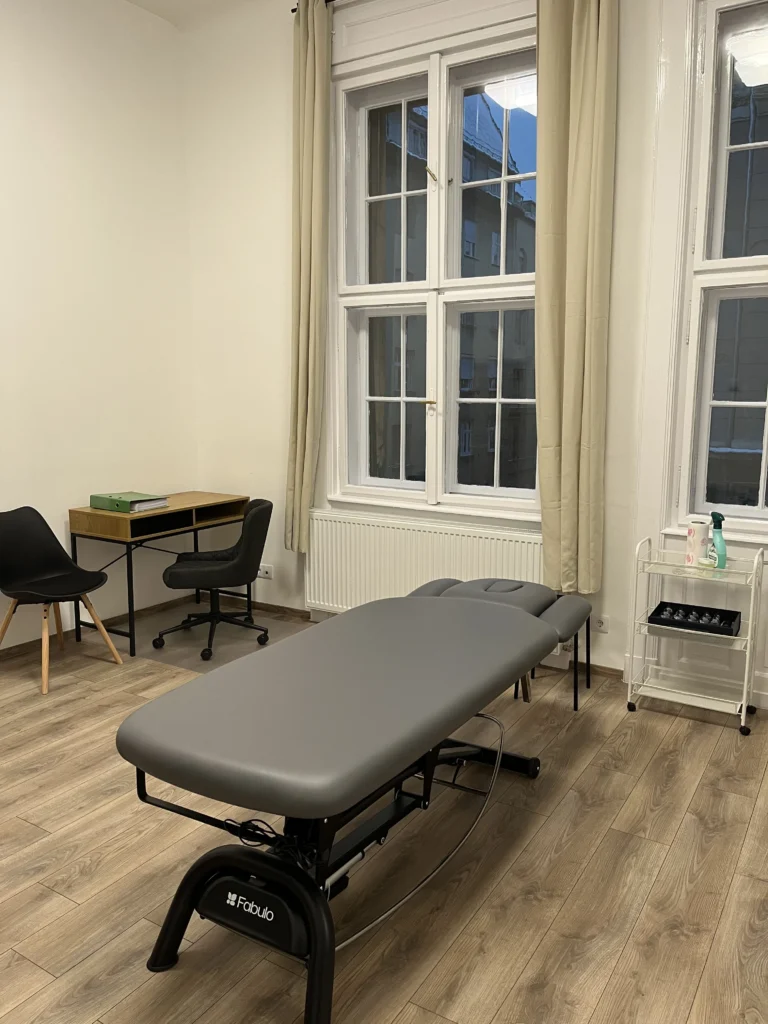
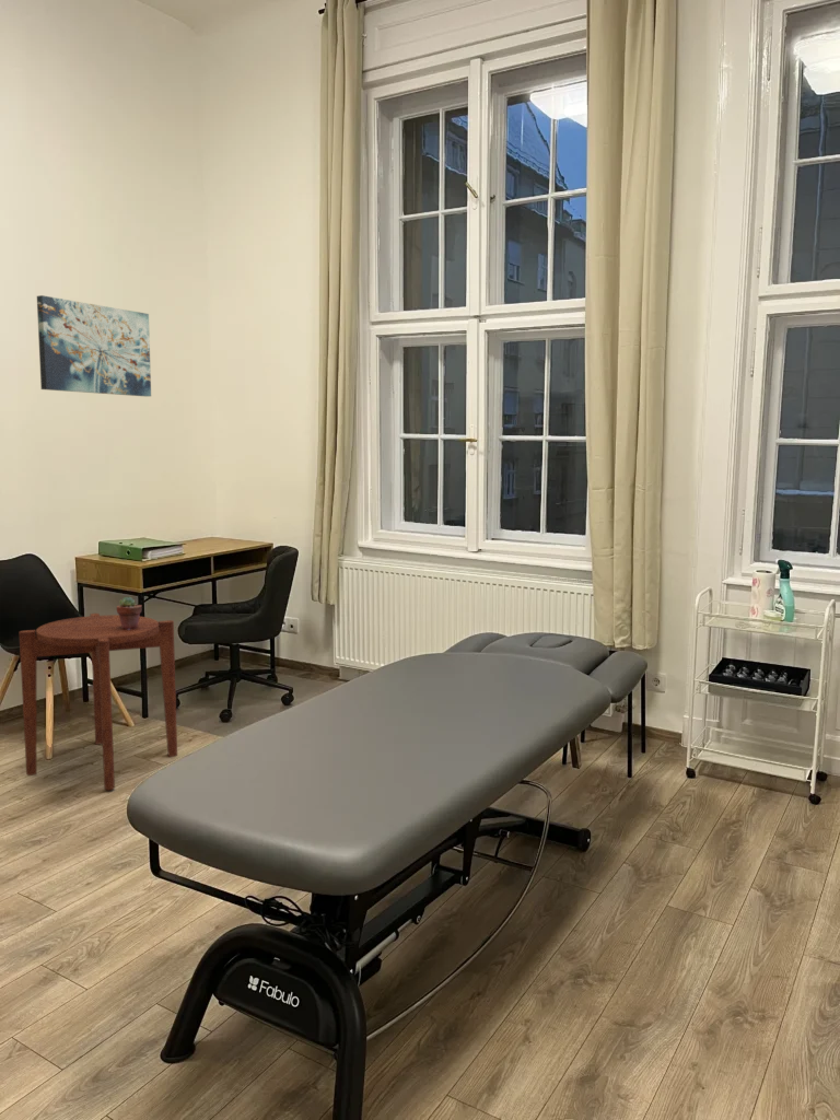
+ potted succulent [116,596,143,630]
+ side table [19,612,178,791]
+ wall art [36,294,152,398]
